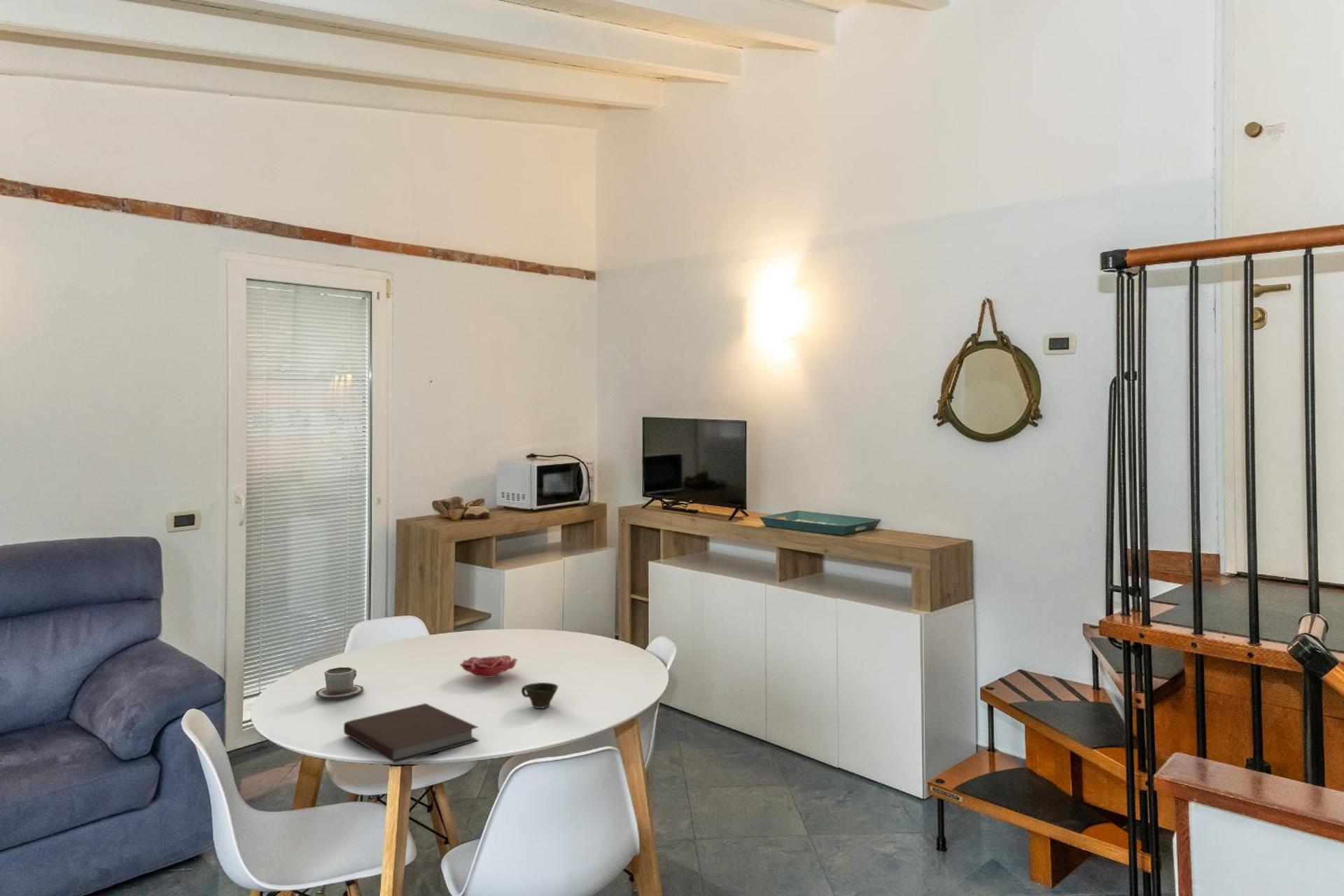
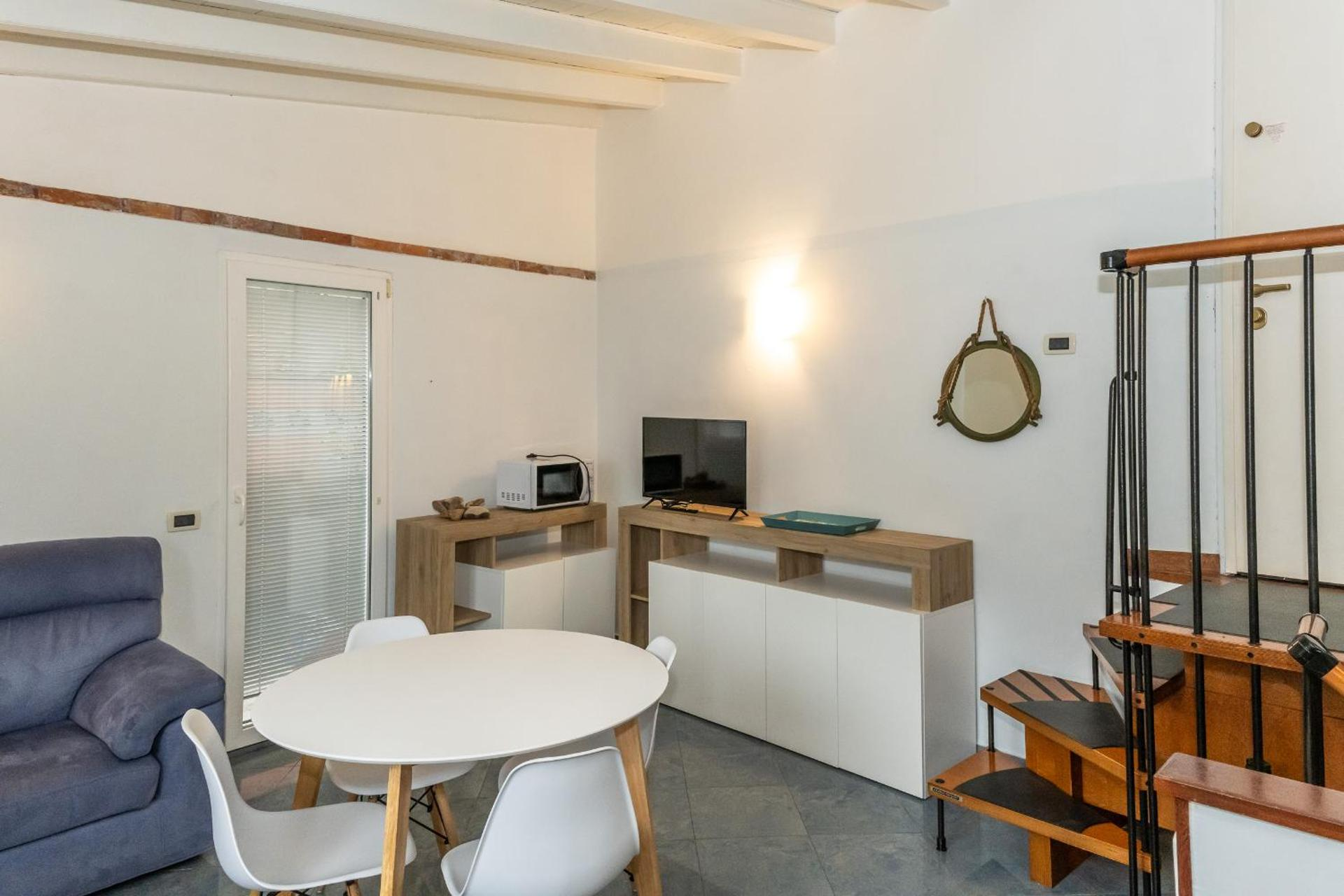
- cup [521,682,559,709]
- flower [459,654,518,678]
- notebook [343,703,479,764]
- cup [315,666,364,699]
